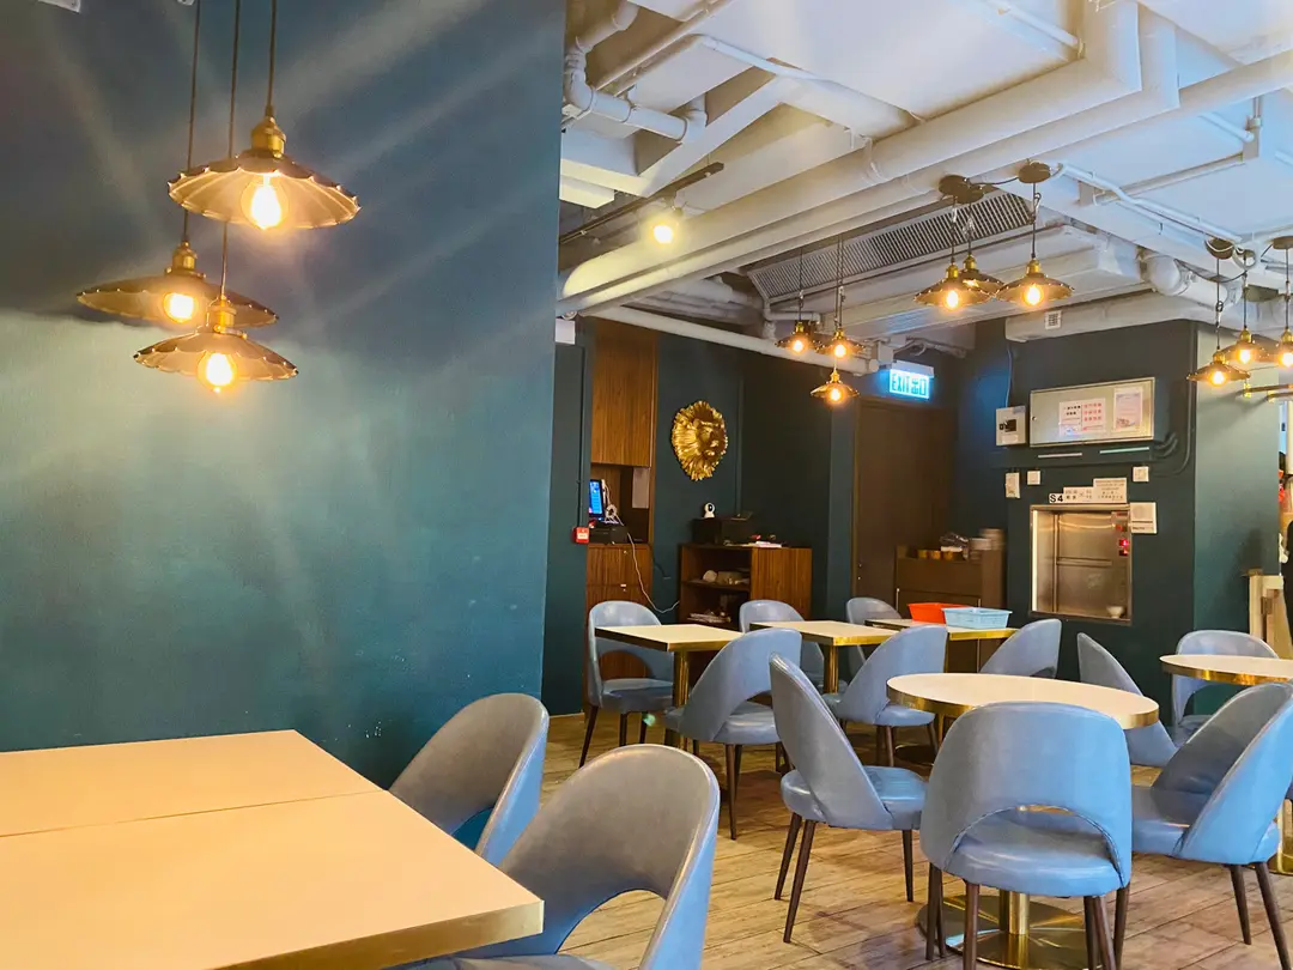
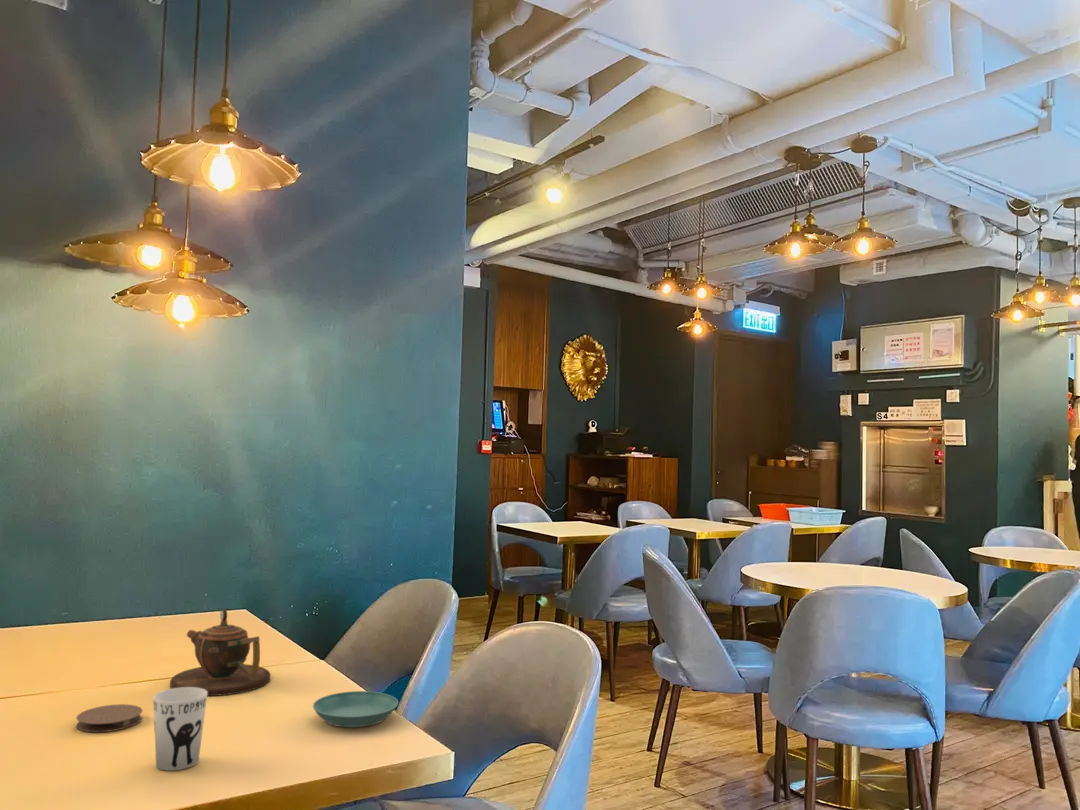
+ saucer [312,690,399,728]
+ coaster [75,703,143,733]
+ cup [152,687,208,772]
+ teapot [169,609,272,697]
